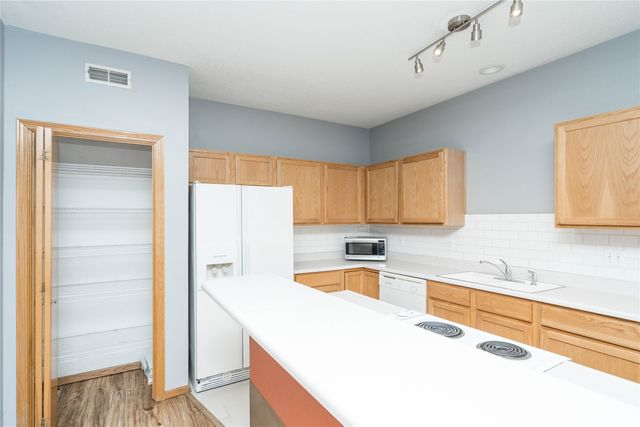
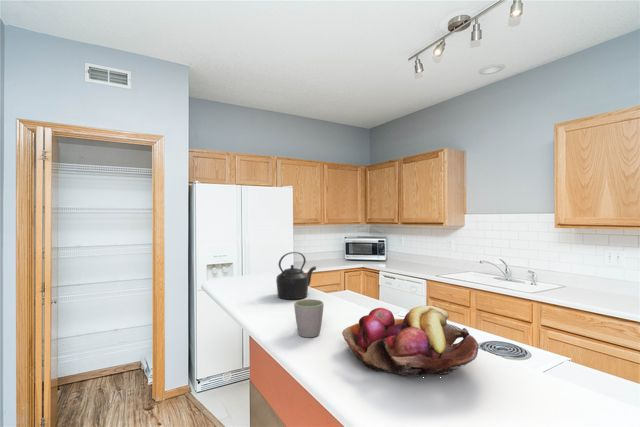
+ fruit basket [341,305,479,378]
+ kettle [275,251,317,300]
+ mug [293,298,325,338]
